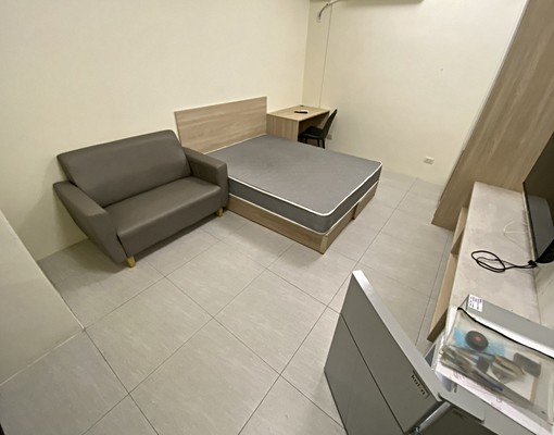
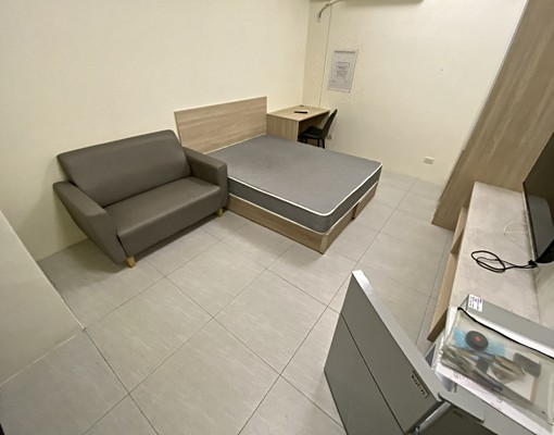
+ wall art [326,47,360,95]
